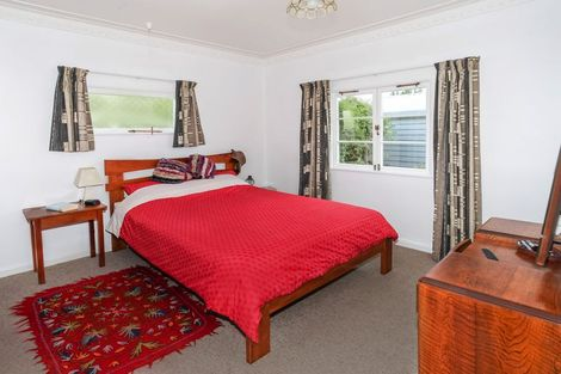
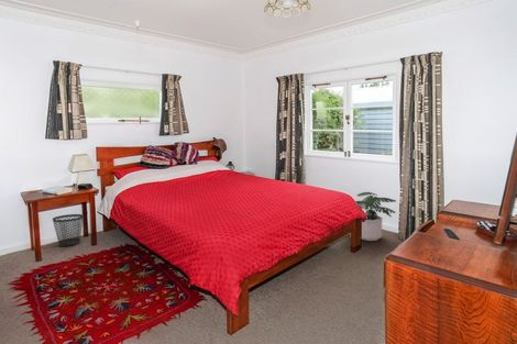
+ wastebasket [52,213,84,247]
+ potted plant [354,191,397,242]
